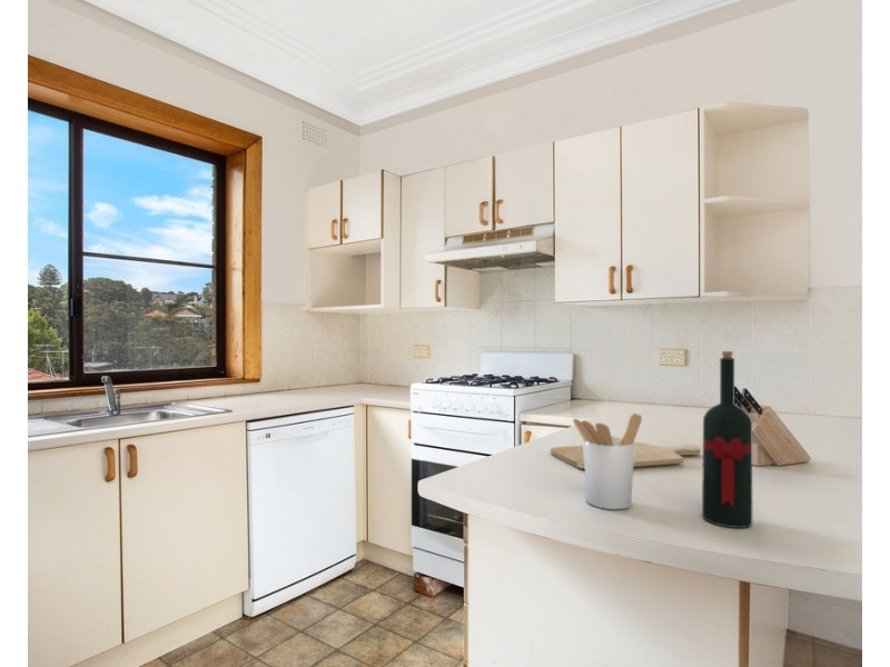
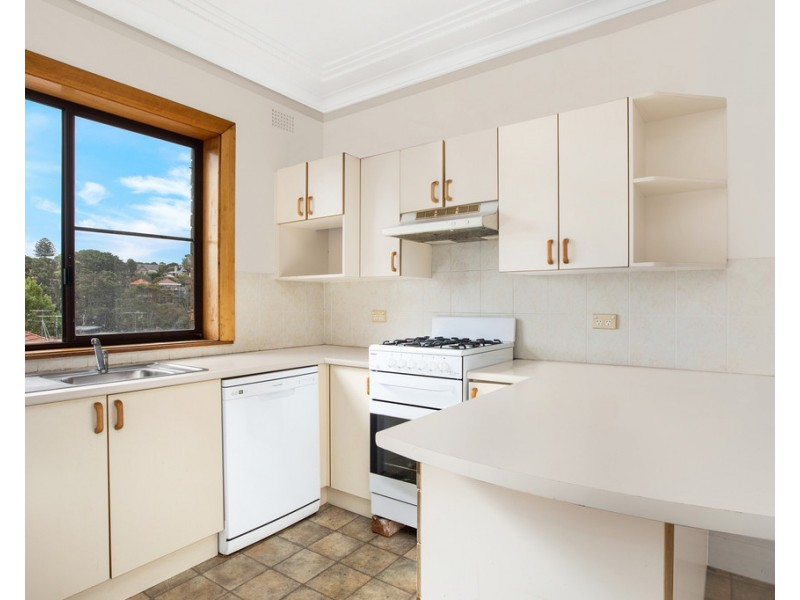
- chopping board [550,441,701,470]
- wine bottle [701,350,753,529]
- utensil holder [572,412,643,510]
- knife block [734,386,812,467]
